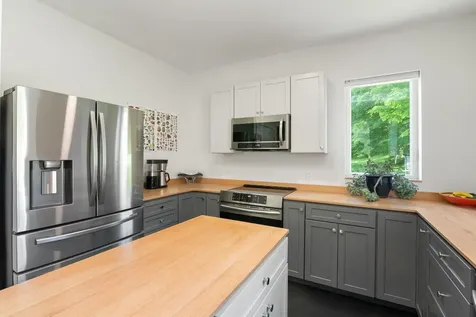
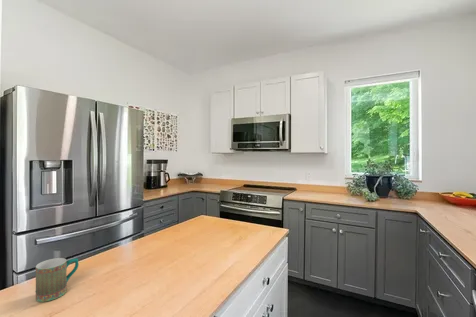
+ mug [35,257,80,303]
